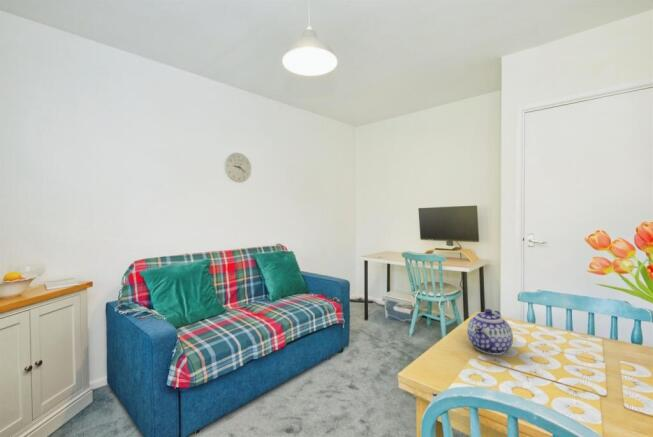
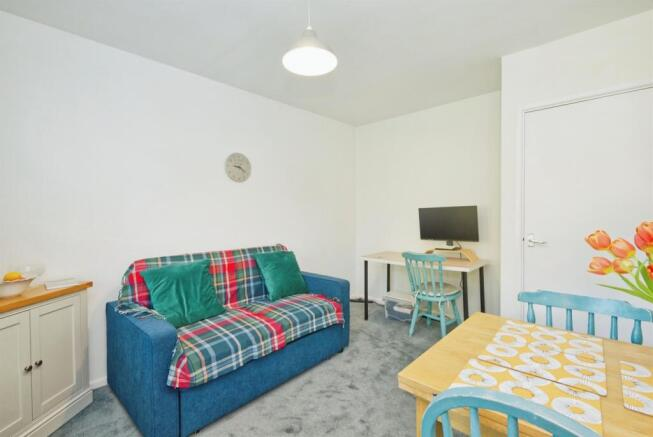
- teapot [466,308,514,356]
